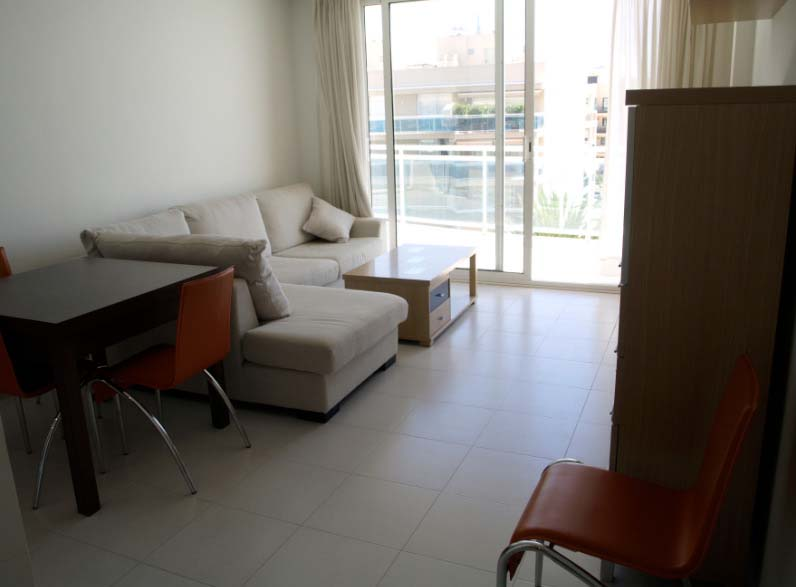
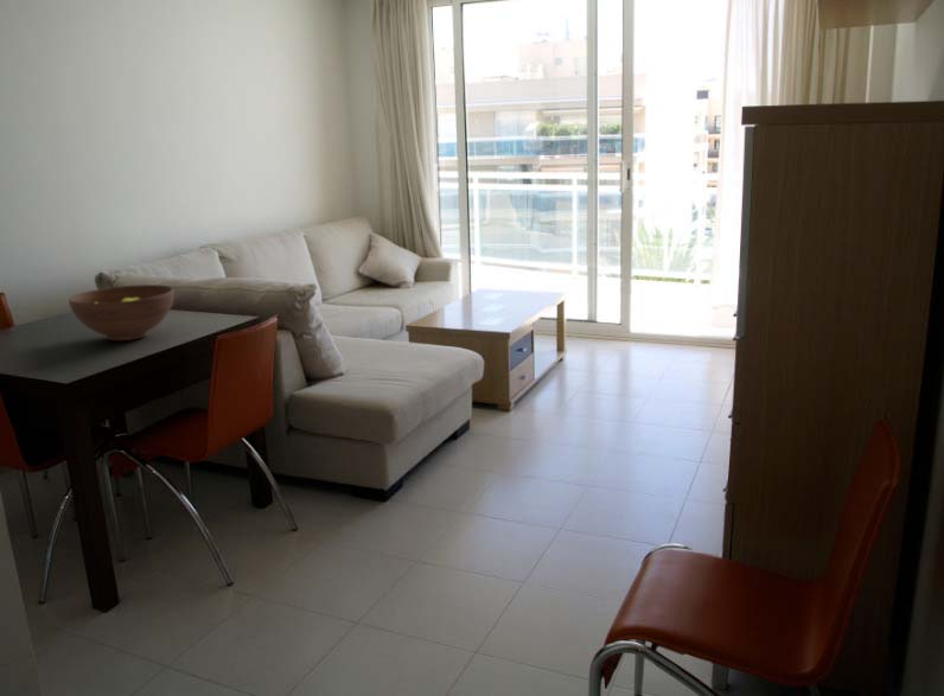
+ fruit bowl [68,283,176,341]
